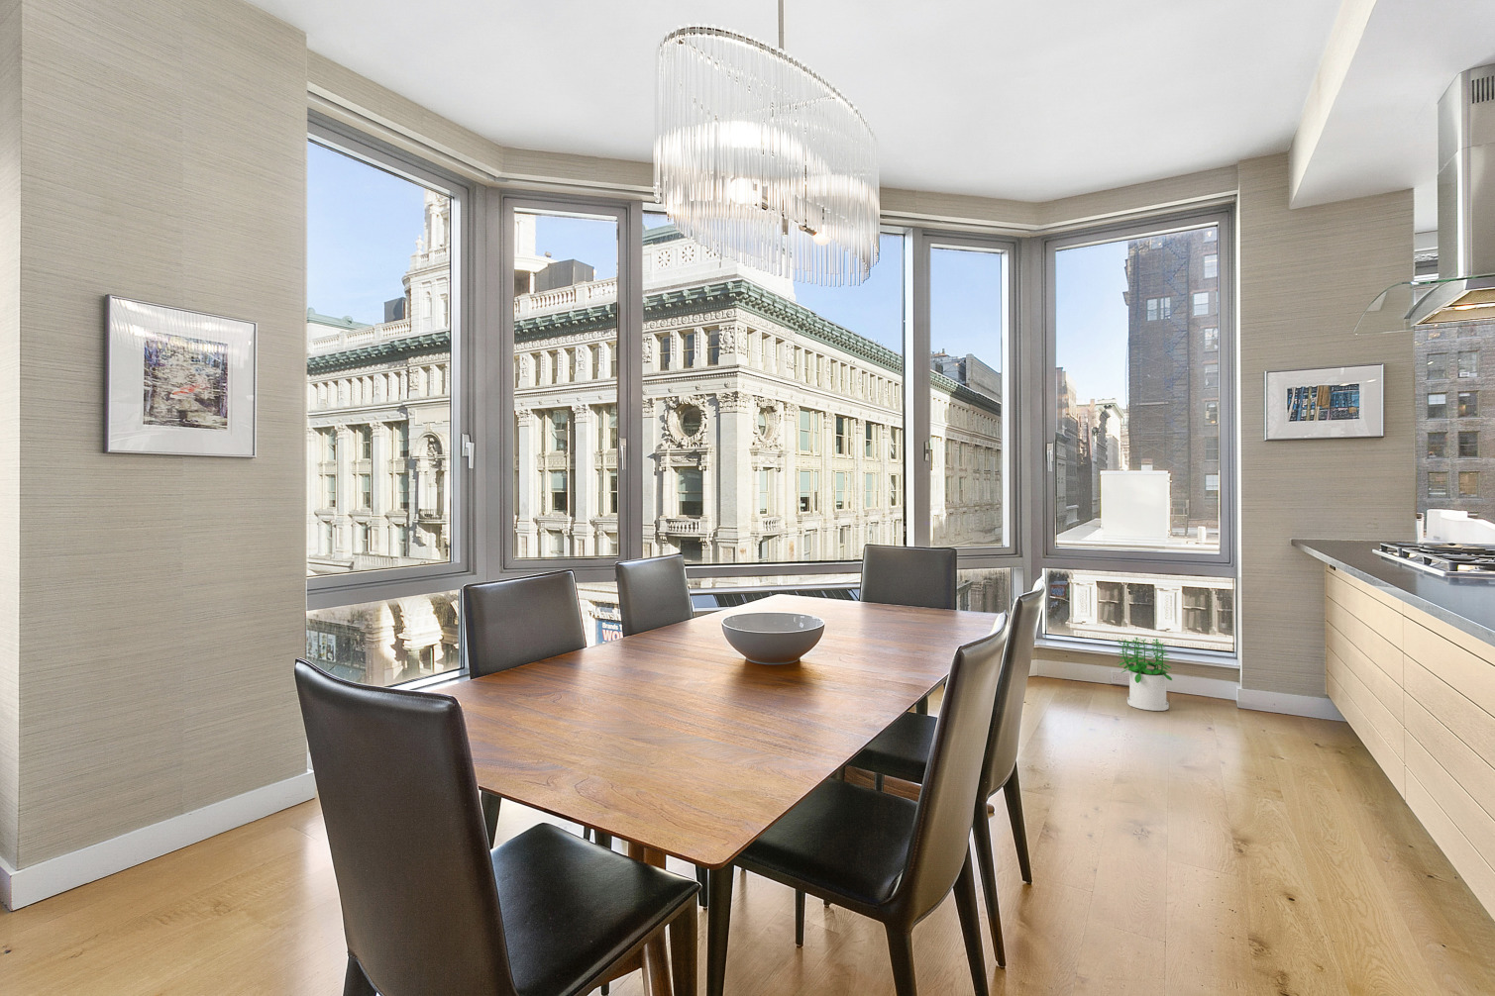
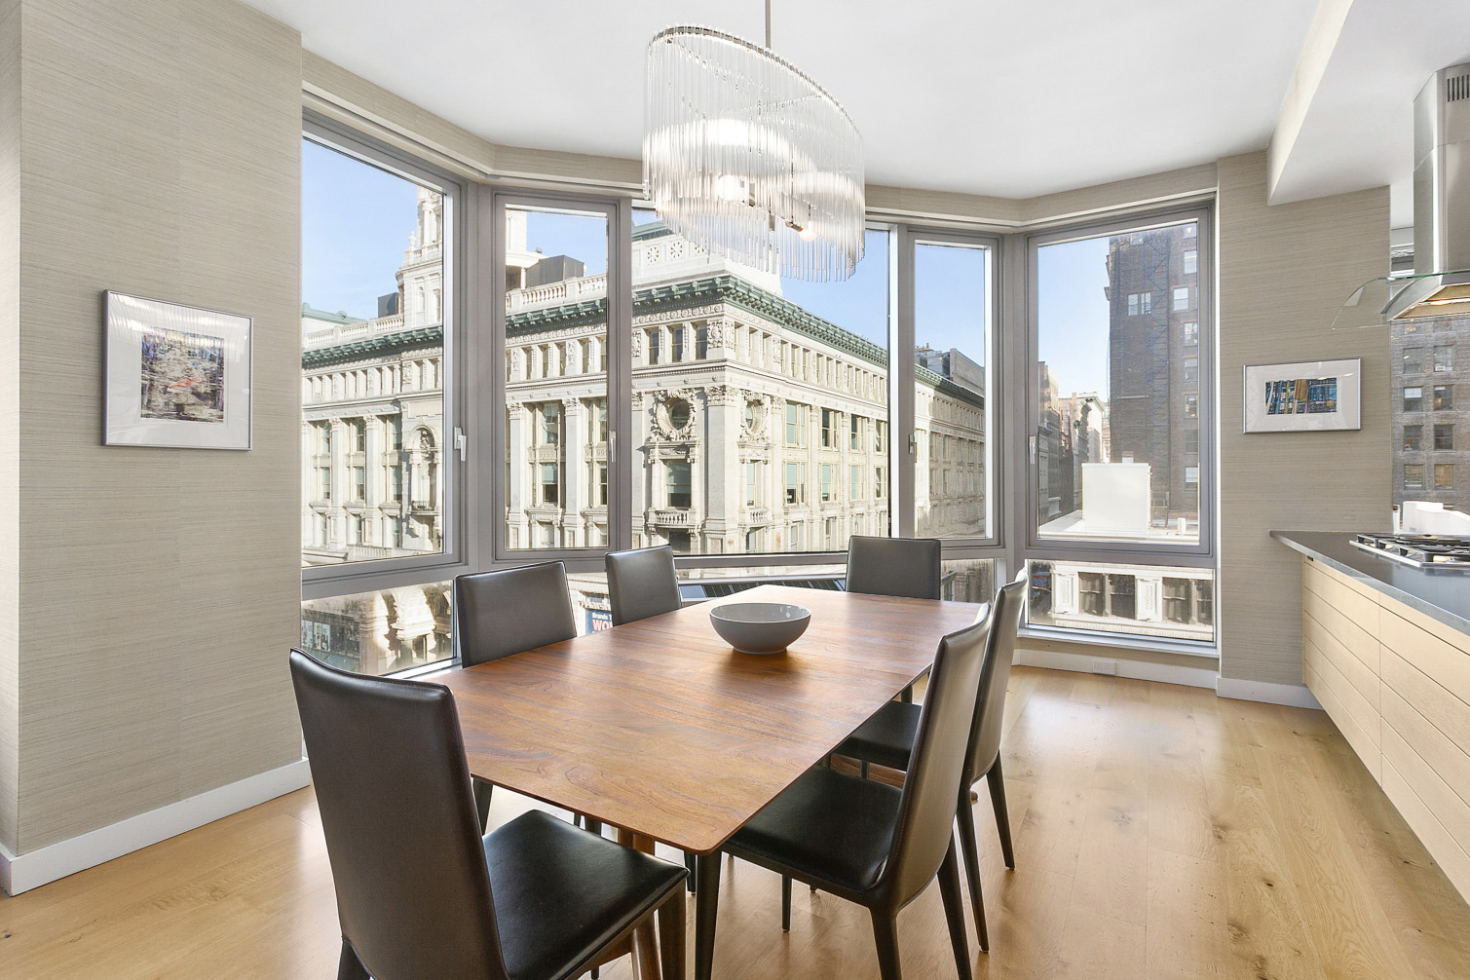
- potted plant [1116,637,1174,711]
